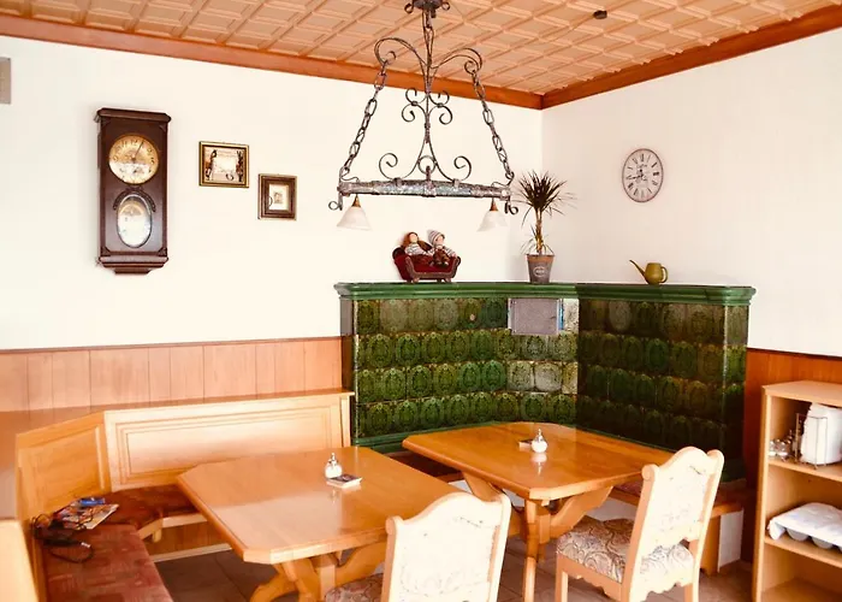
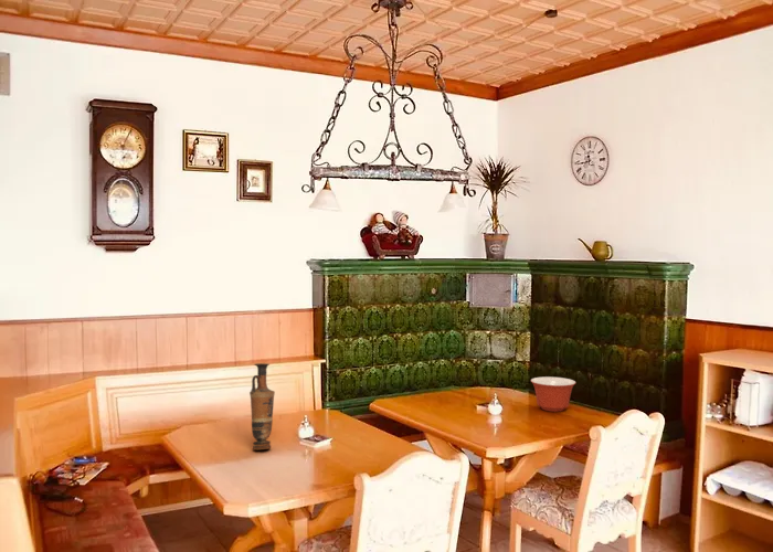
+ vase [248,362,276,450]
+ mixing bowl [530,375,576,413]
